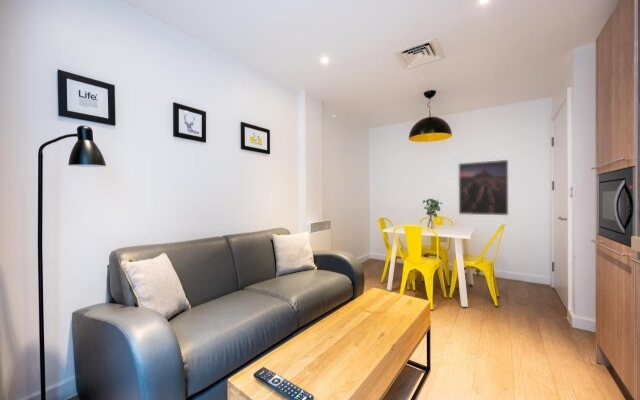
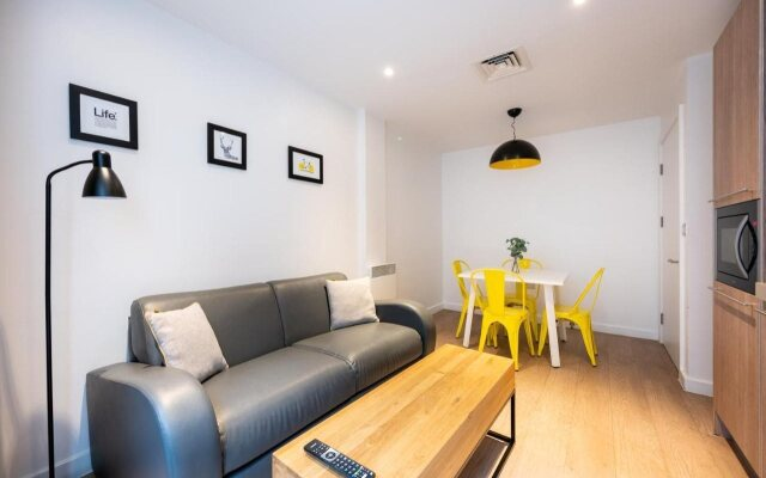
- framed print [458,159,509,216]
